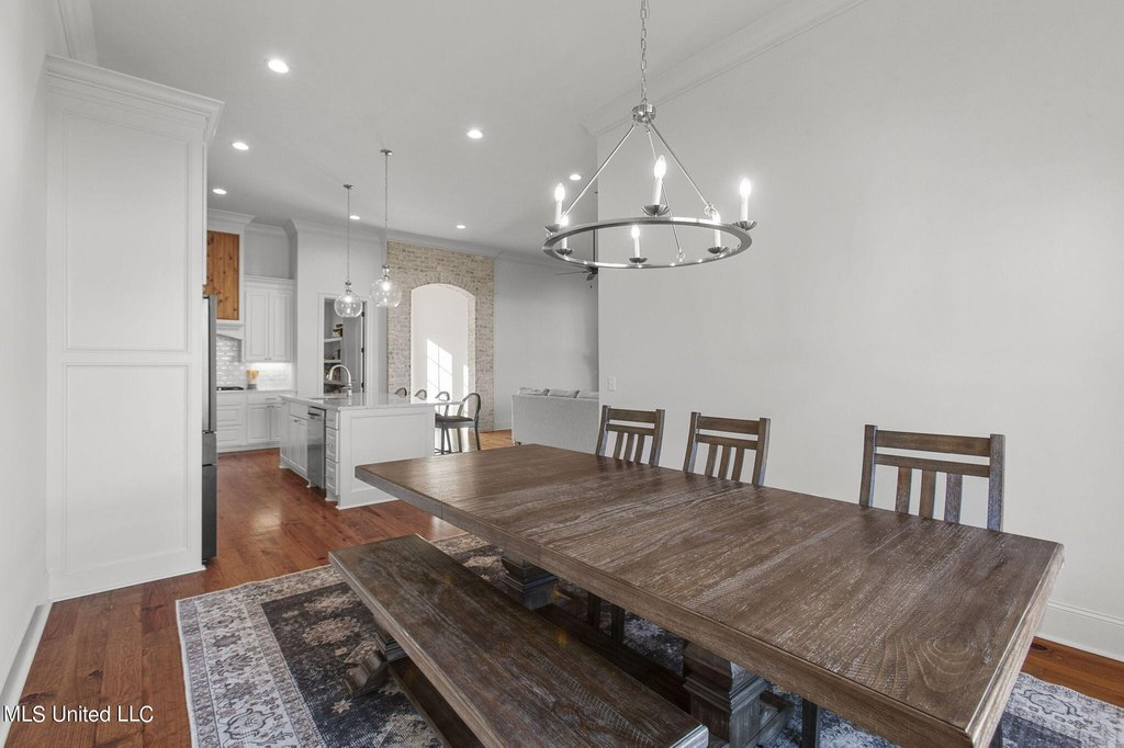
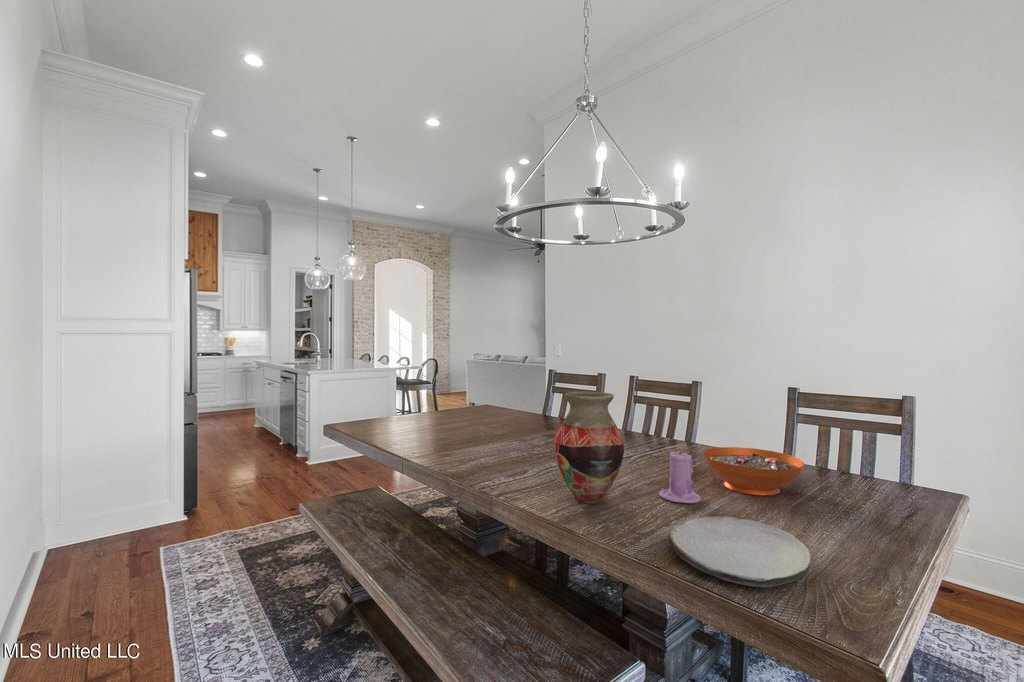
+ plate [667,515,812,588]
+ candle [658,448,702,504]
+ vase [553,391,625,505]
+ decorative bowl [702,446,806,496]
